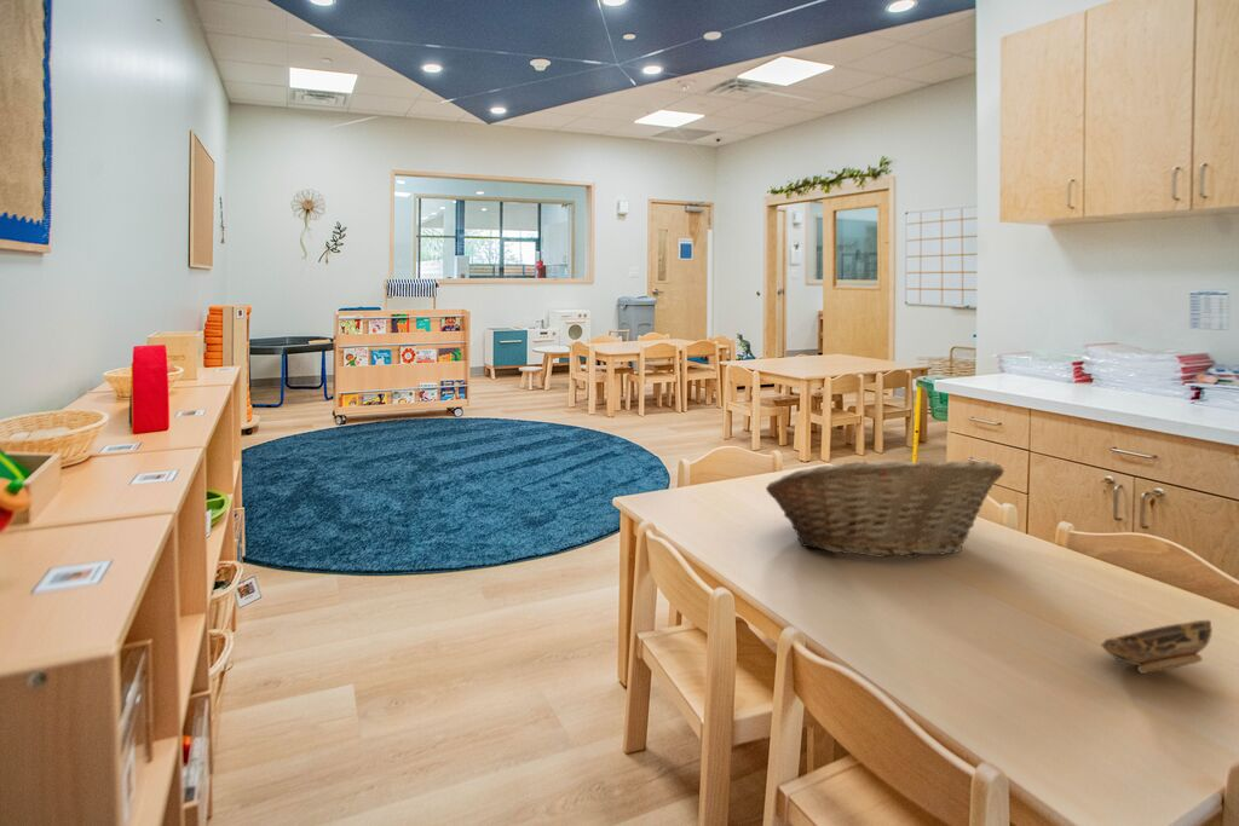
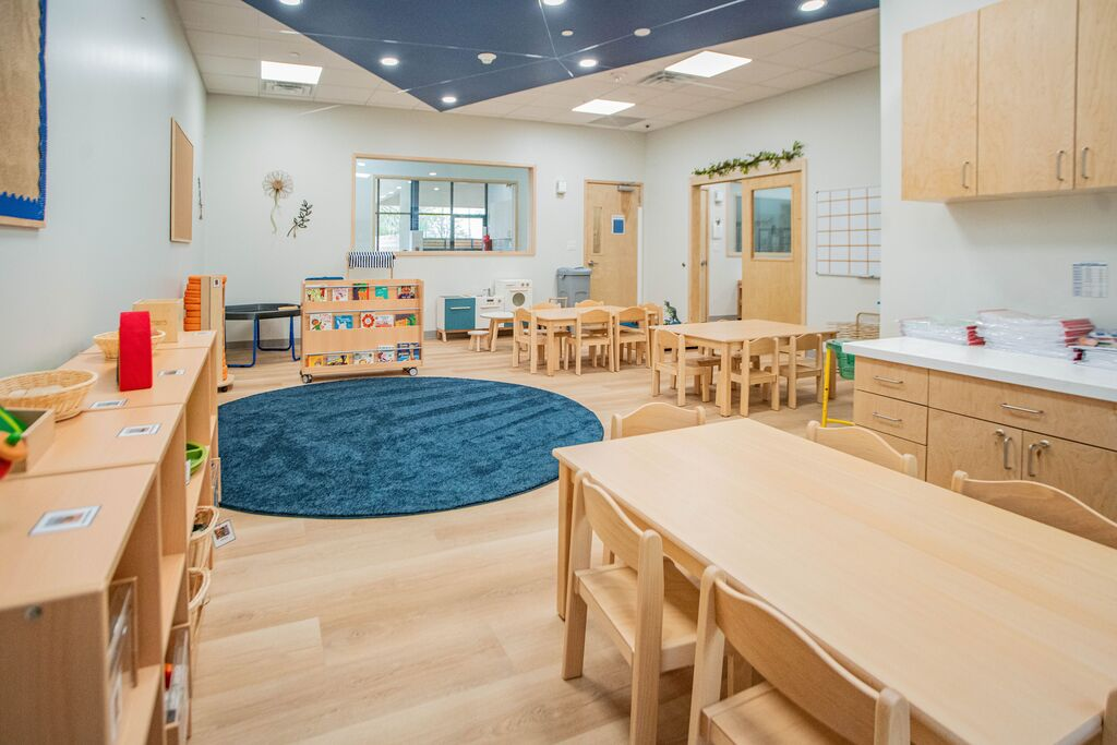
- bowl [1100,619,1214,675]
- fruit basket [765,460,1005,559]
